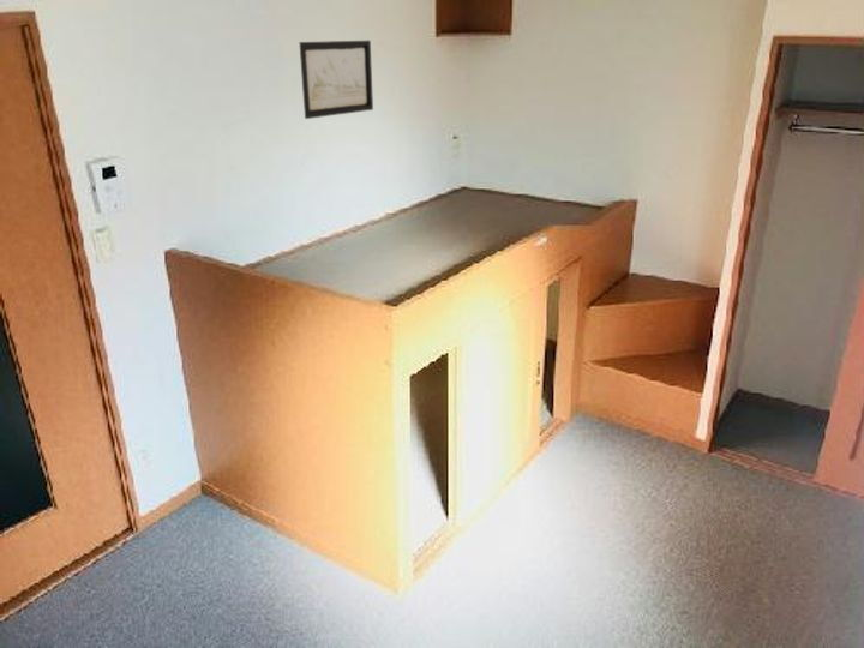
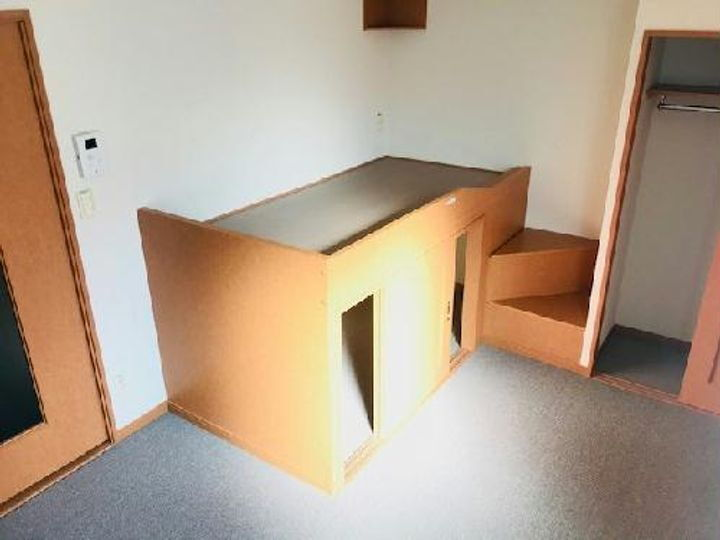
- wall art [298,40,374,120]
